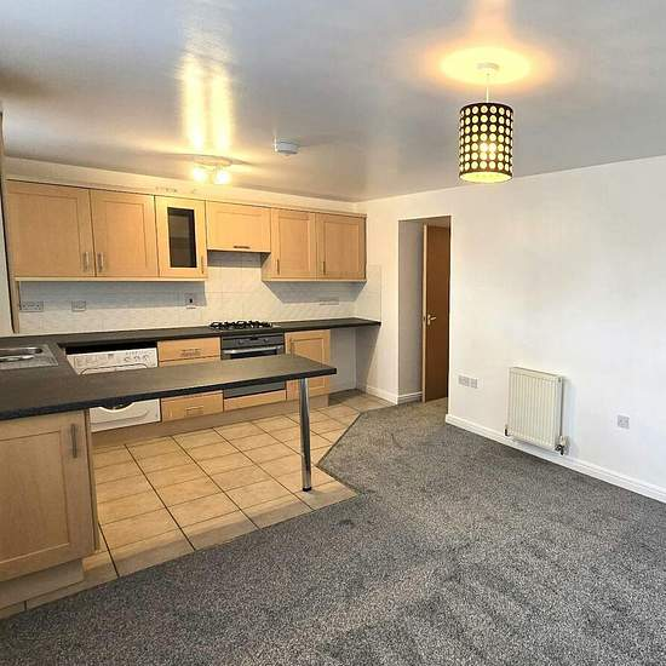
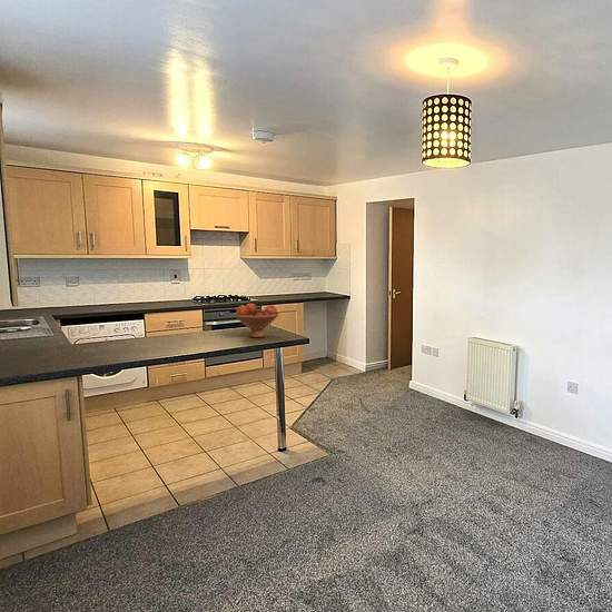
+ fruit bowl [234,302,280,338]
